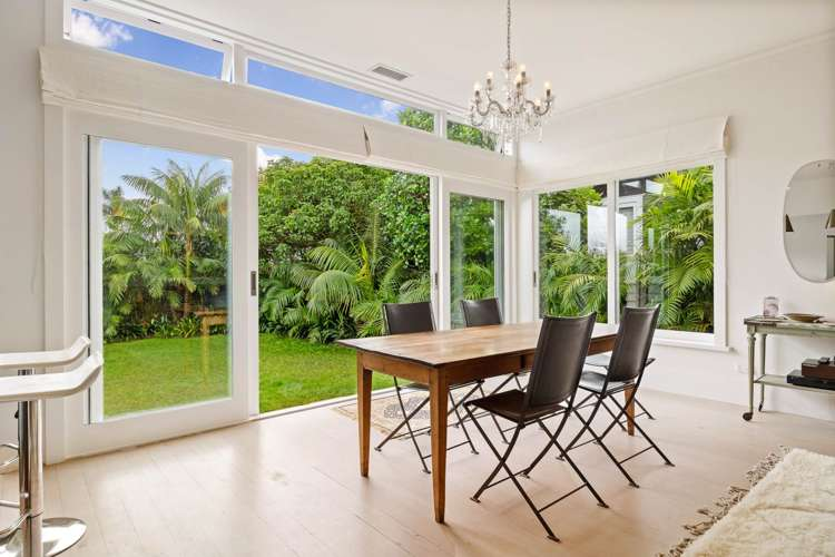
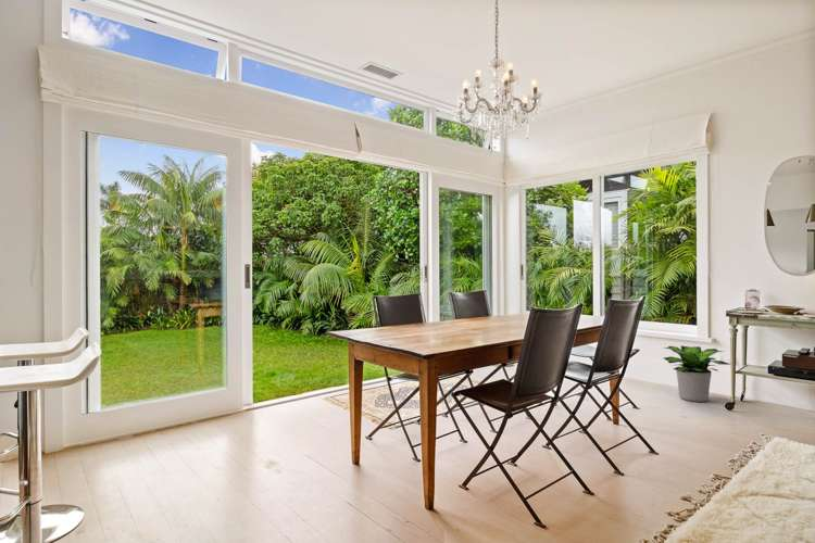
+ potted plant [663,344,732,403]
